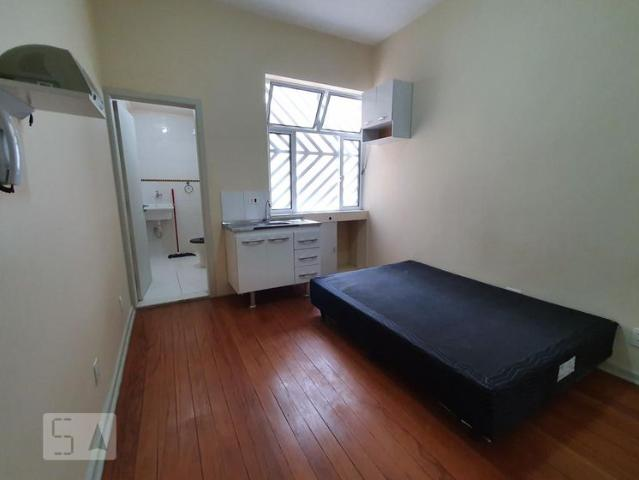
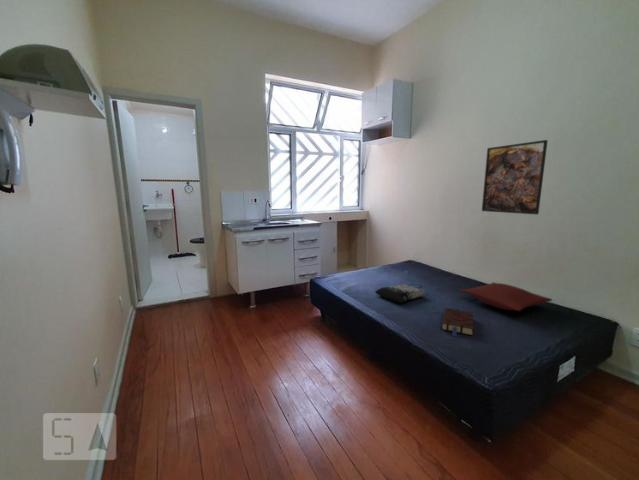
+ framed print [481,139,549,215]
+ tote bag [374,283,427,304]
+ book [441,307,475,337]
+ pillow [460,281,553,312]
